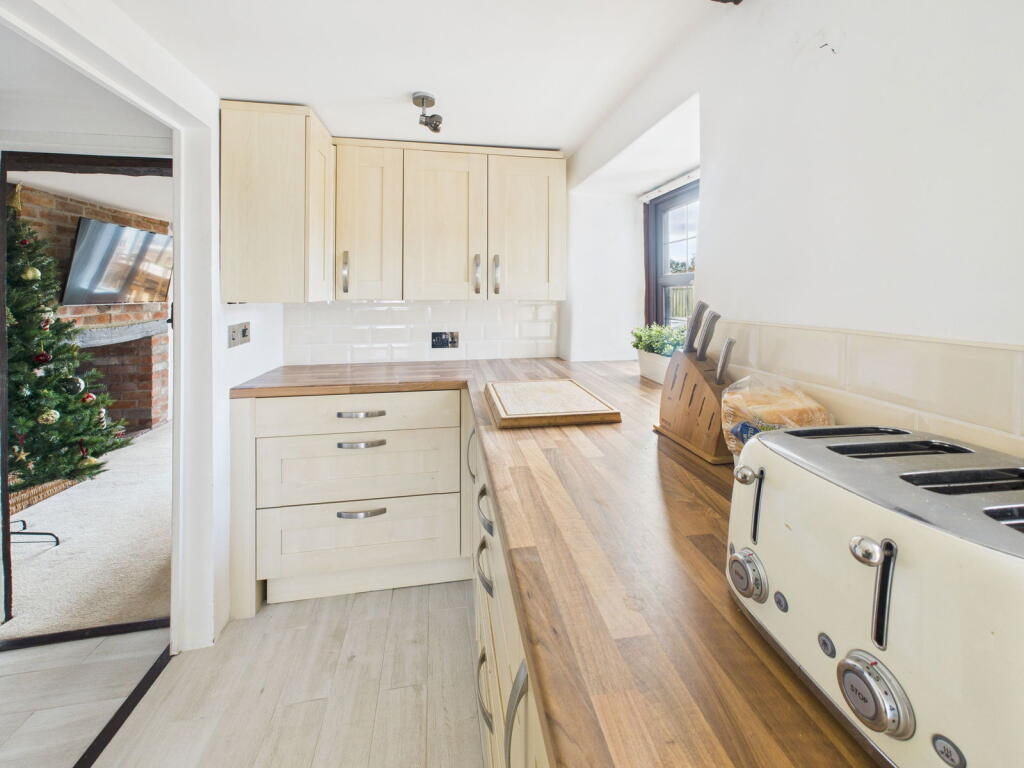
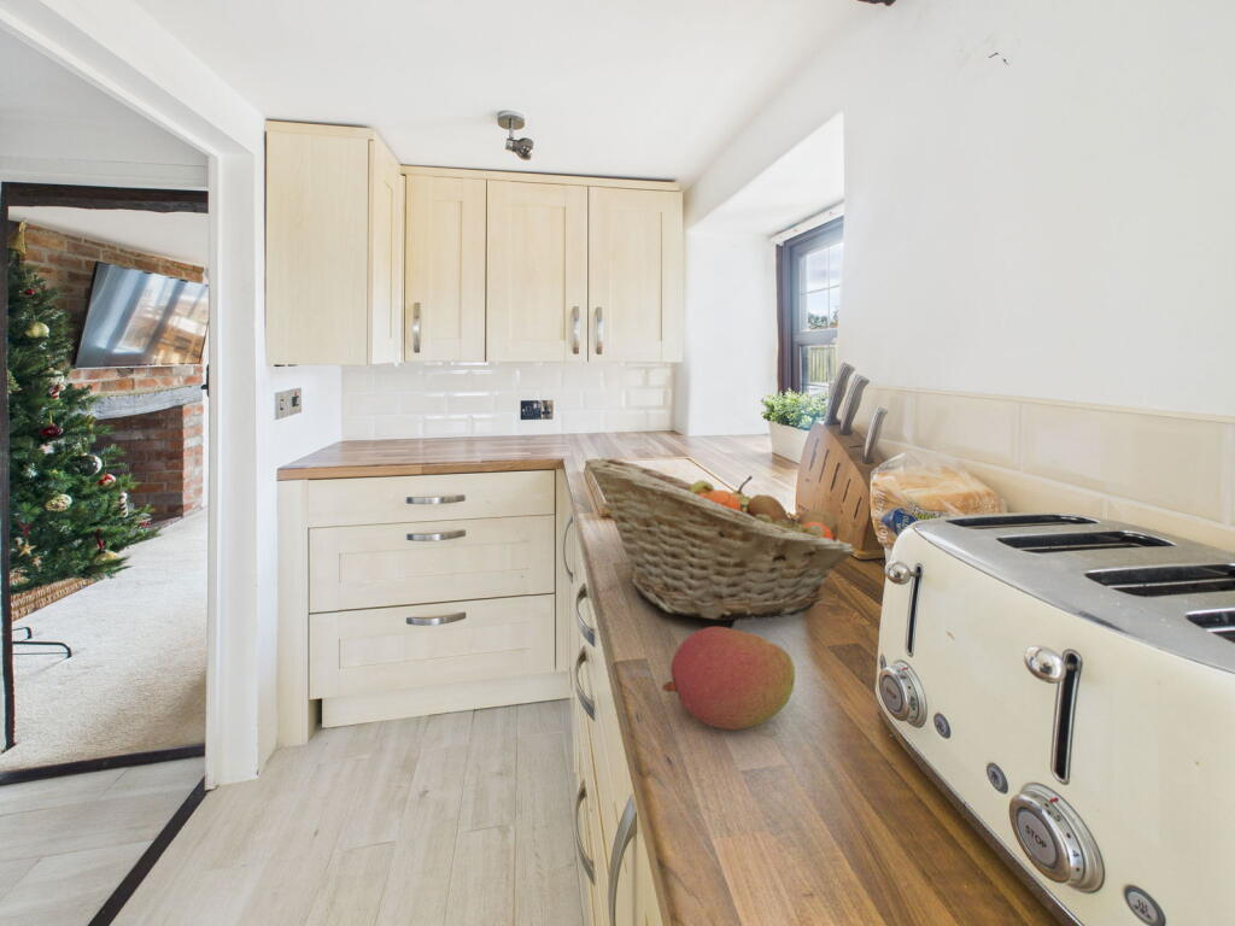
+ fruit [661,626,796,731]
+ fruit basket [584,457,855,622]
